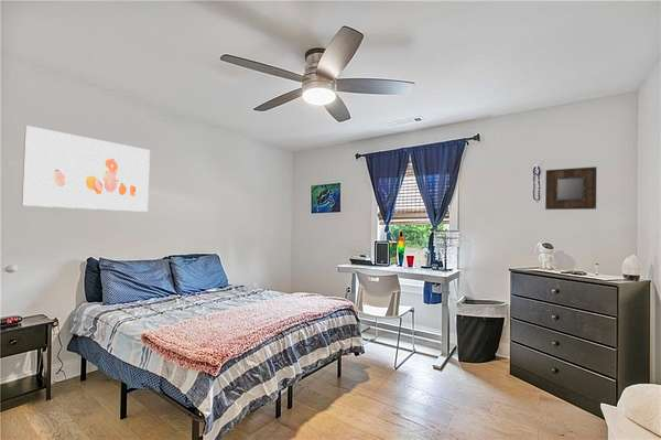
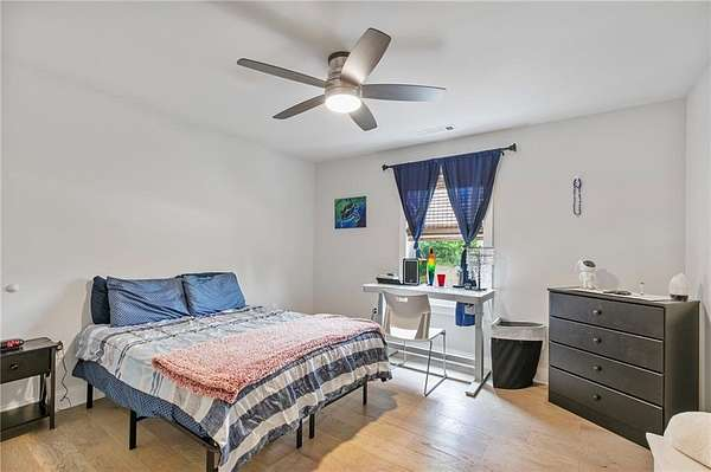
- wall art [21,125,151,213]
- home mirror [544,165,598,211]
